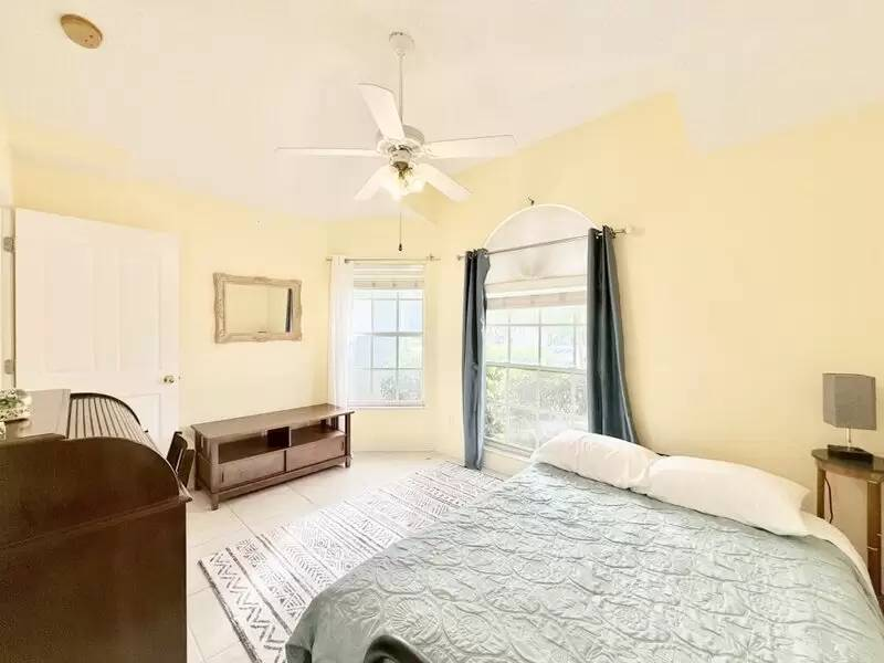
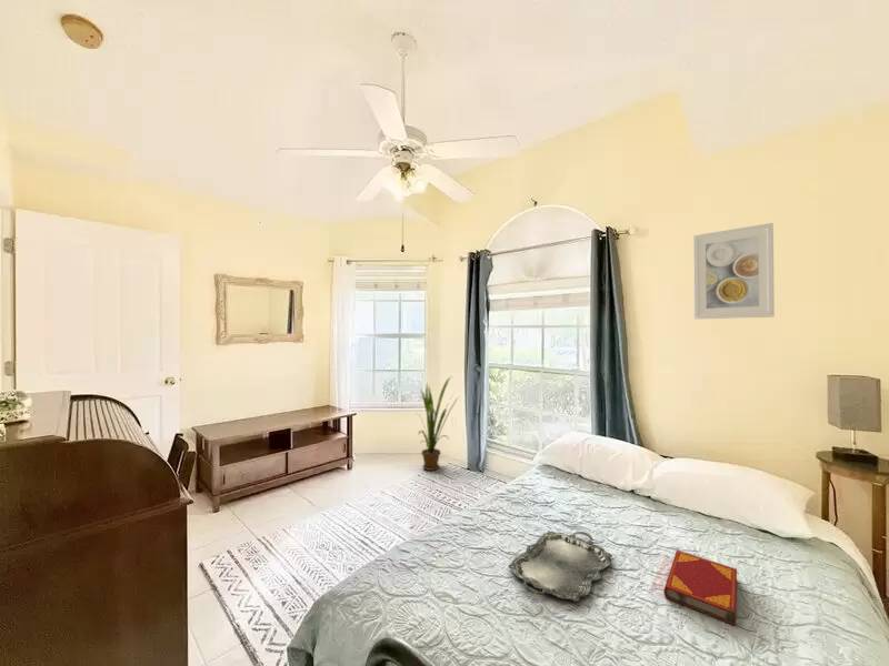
+ serving tray [508,531,613,603]
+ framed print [692,222,776,321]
+ hardback book [663,549,738,626]
+ house plant [417,375,459,472]
